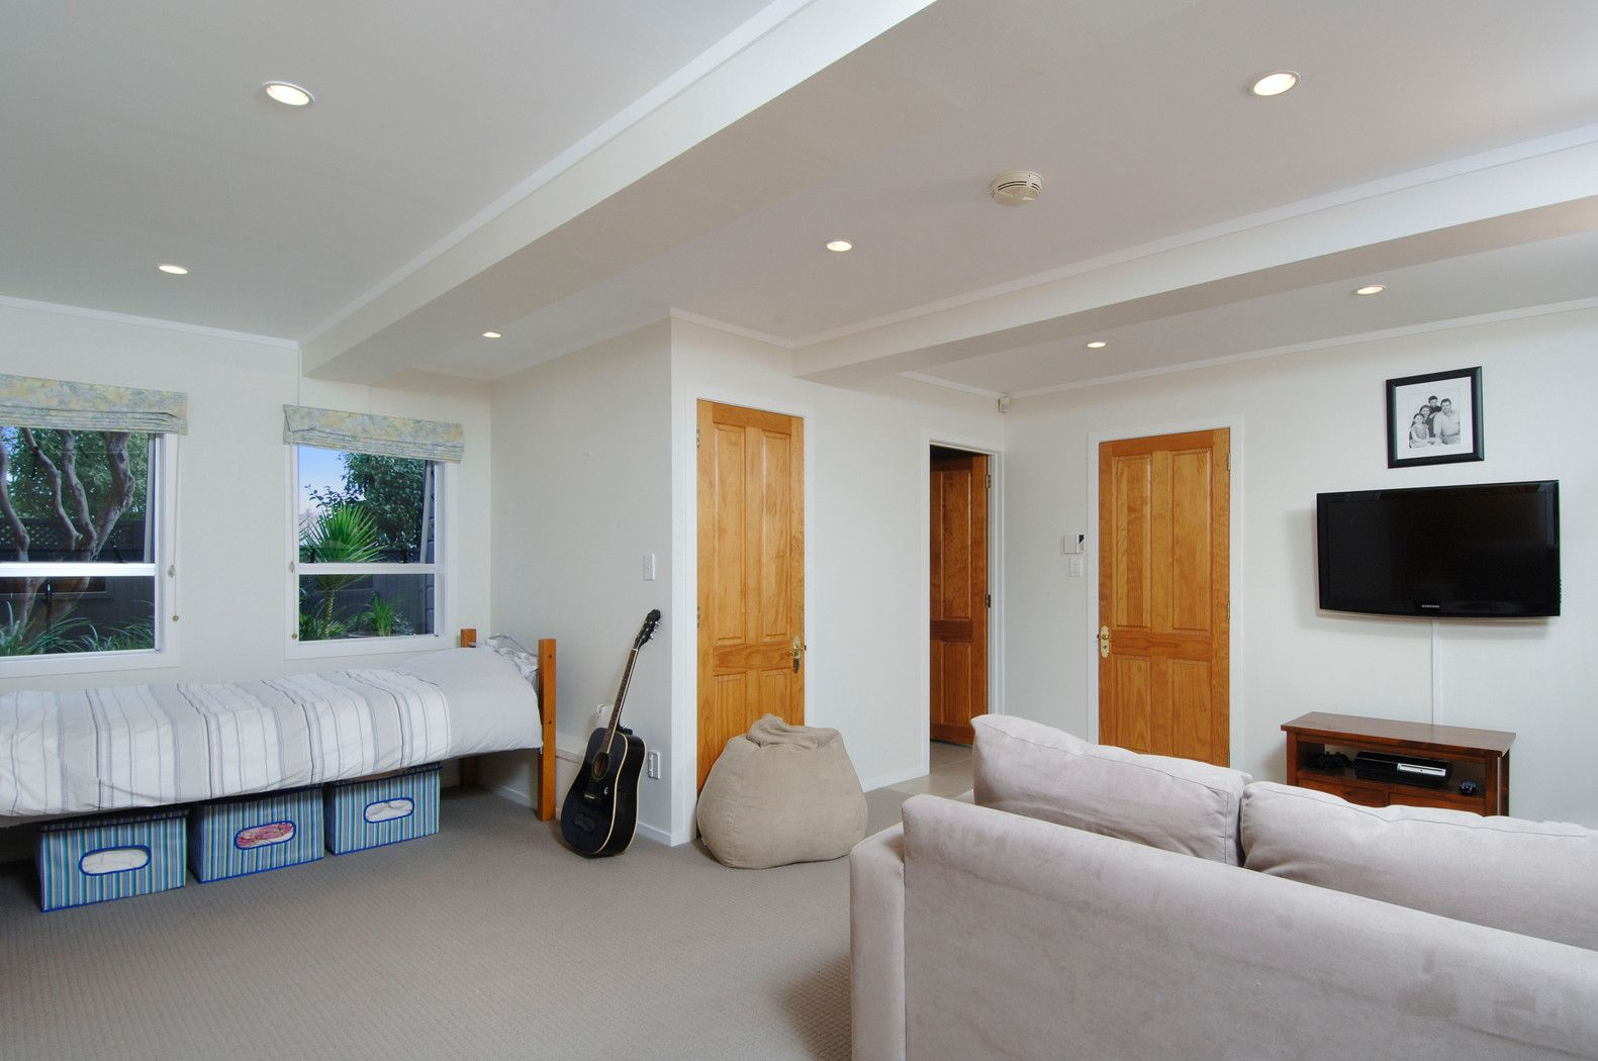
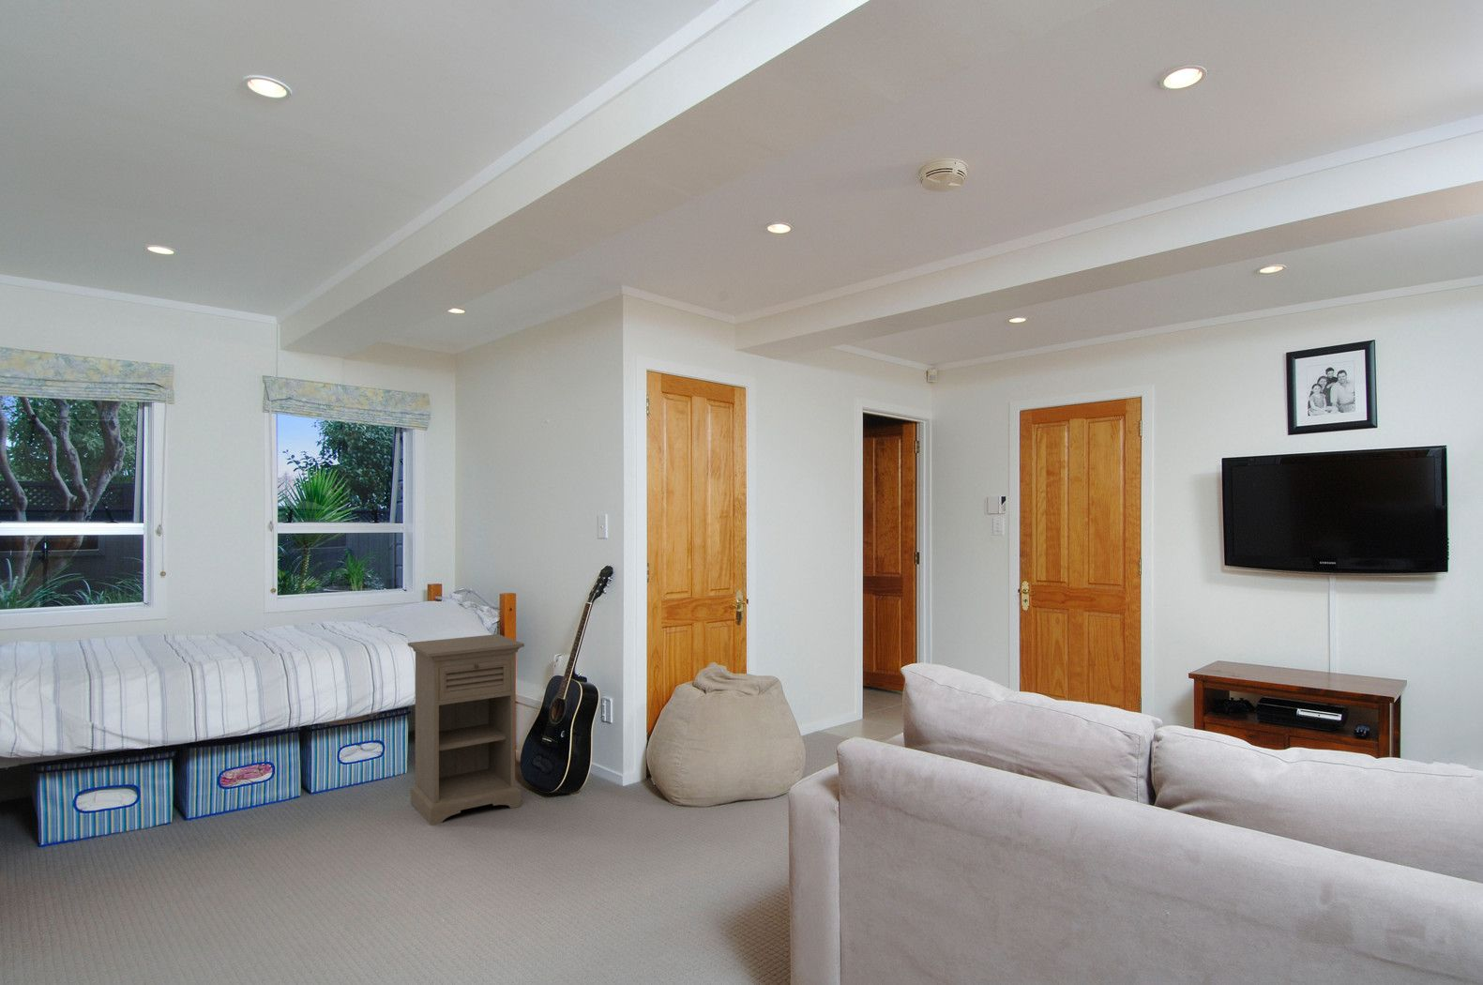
+ nightstand [407,633,525,827]
